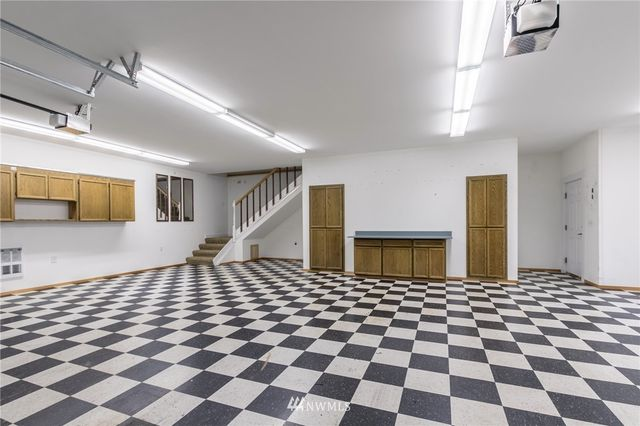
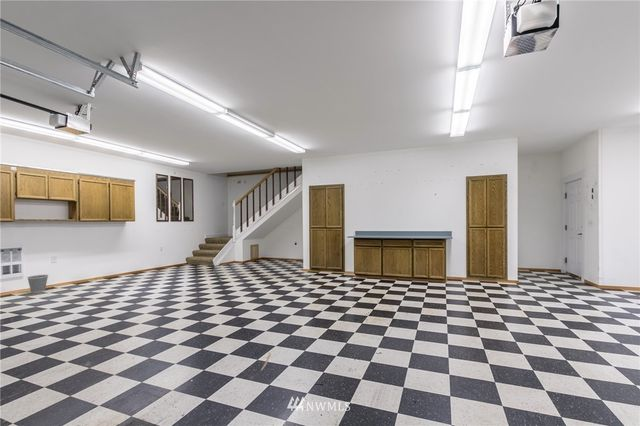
+ wastebasket [26,274,49,294]
